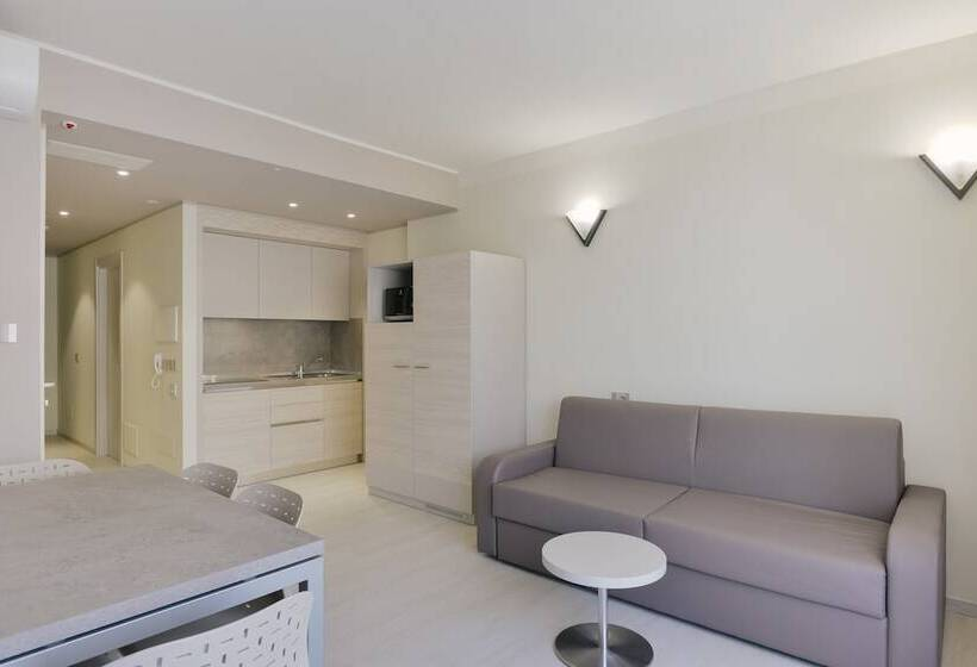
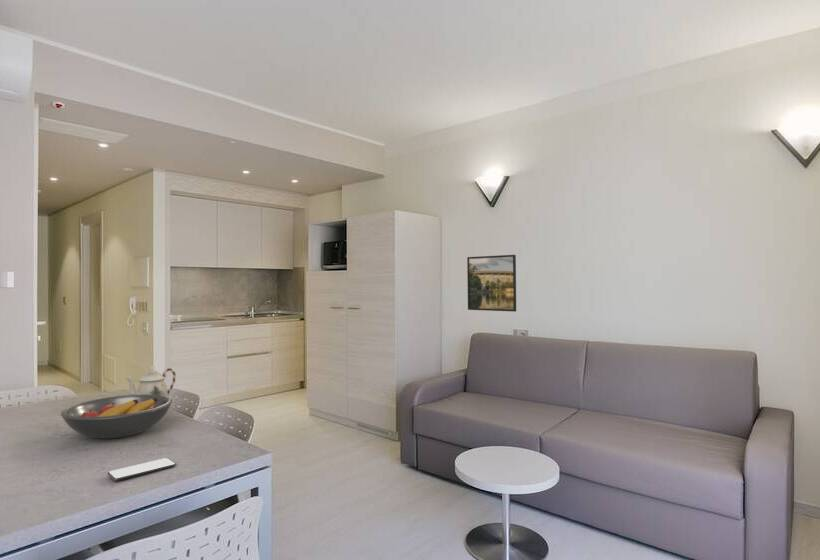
+ teapot [124,365,177,397]
+ smartphone [107,457,177,482]
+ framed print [466,254,517,313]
+ fruit bowl [60,394,174,439]
